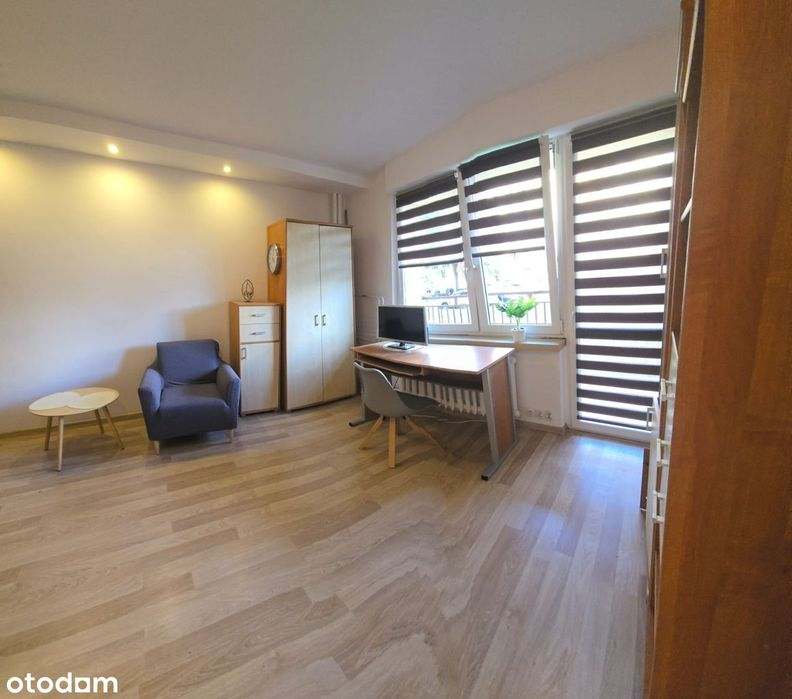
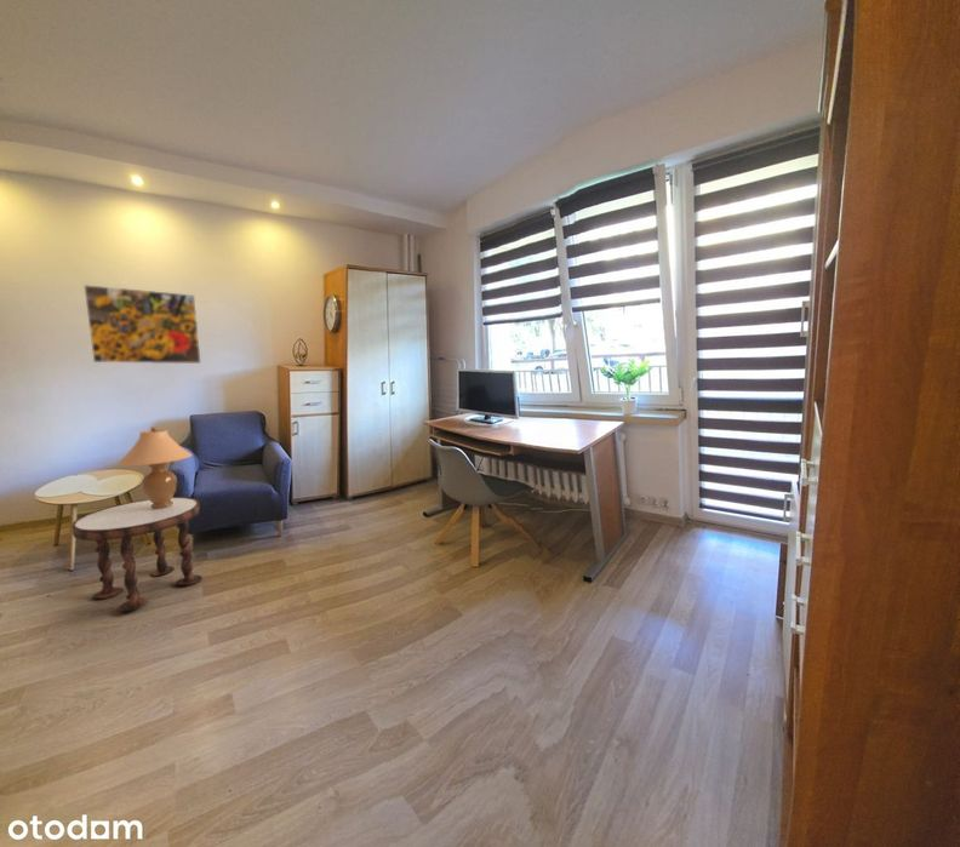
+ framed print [82,284,202,365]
+ table lamp [118,425,194,509]
+ side table [70,496,204,613]
